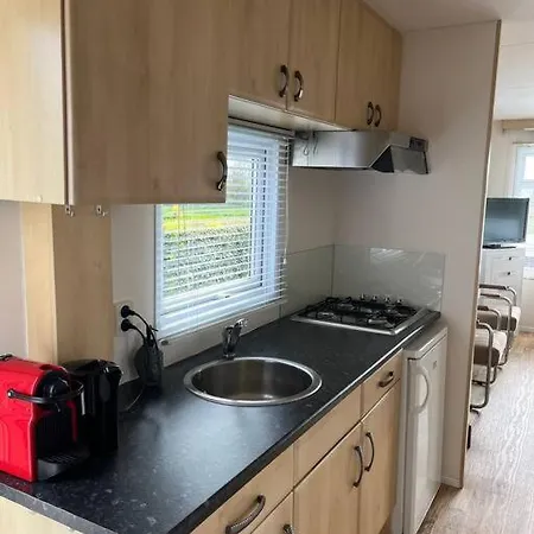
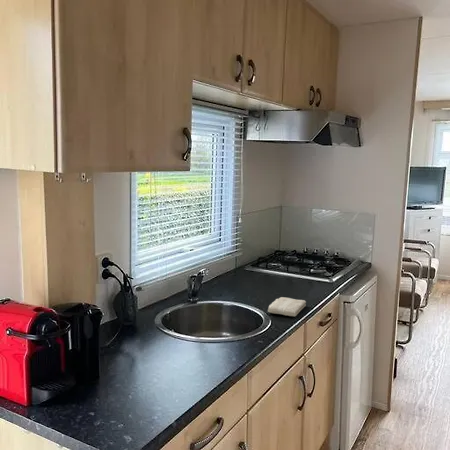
+ washcloth [267,296,307,317]
